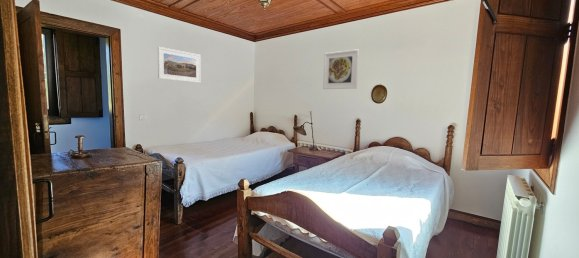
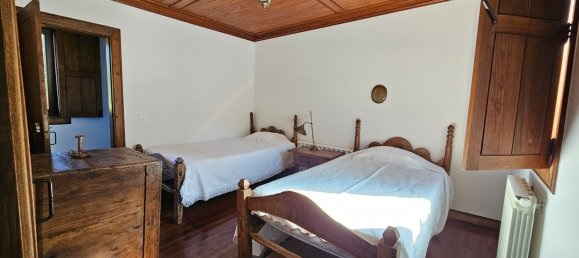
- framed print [322,48,360,90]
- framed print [157,46,202,84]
